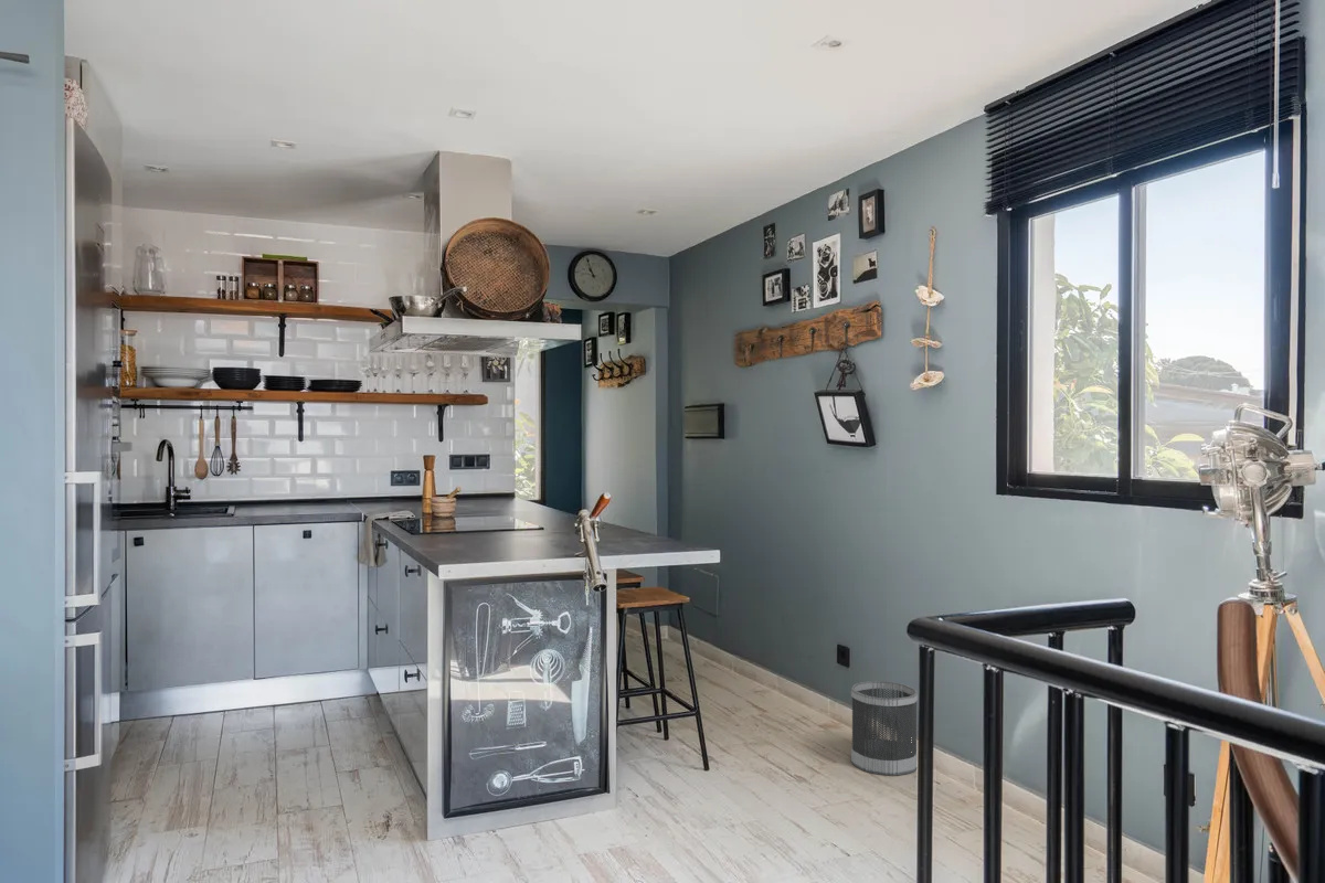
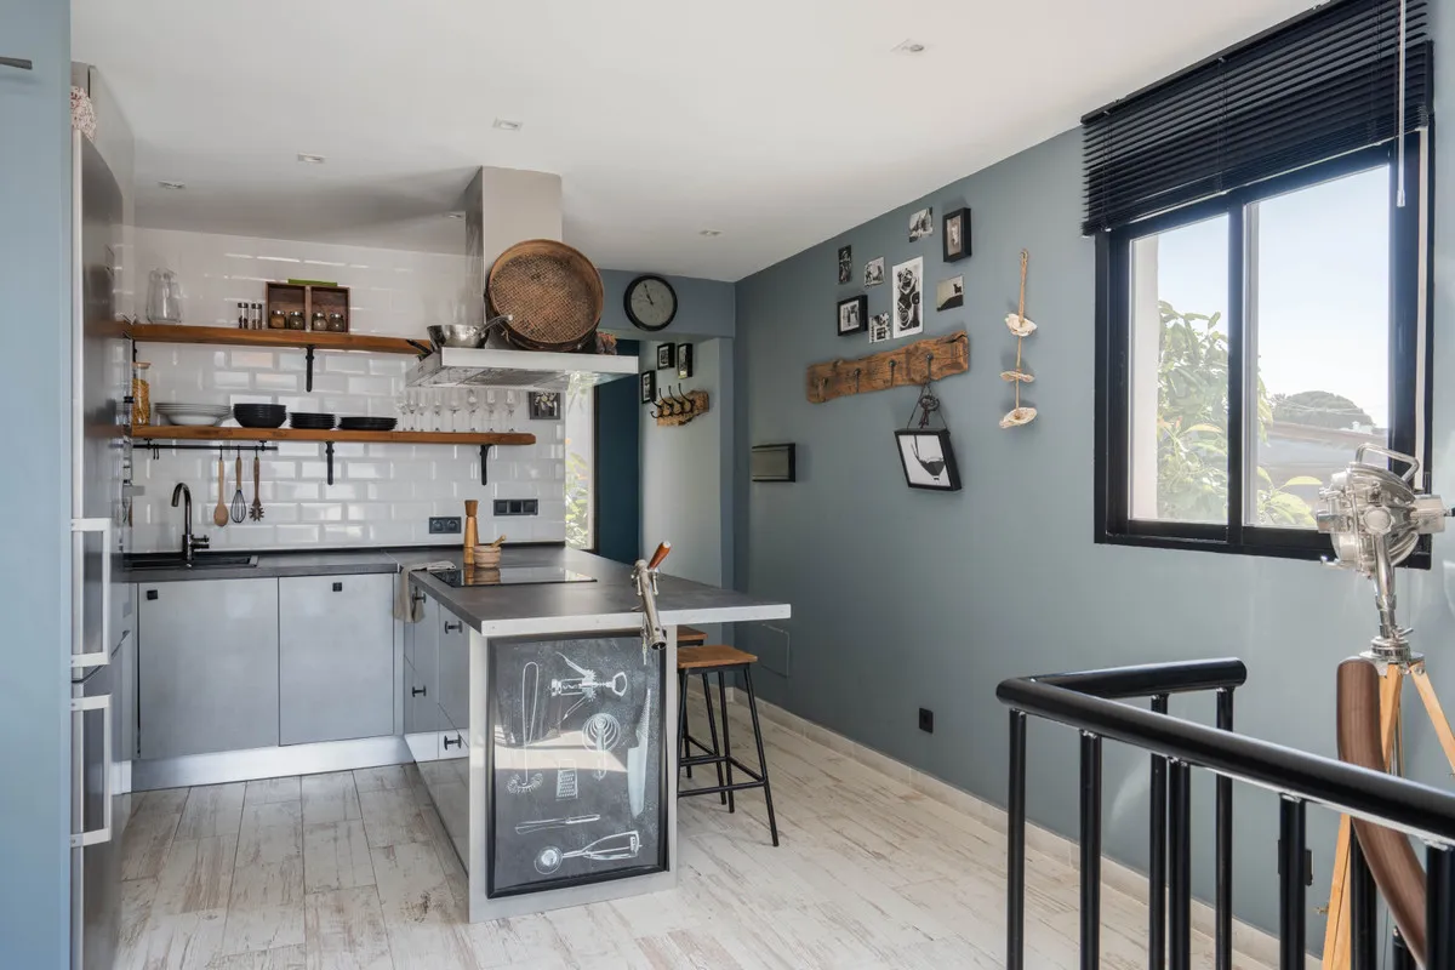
- wastebasket [850,680,919,777]
